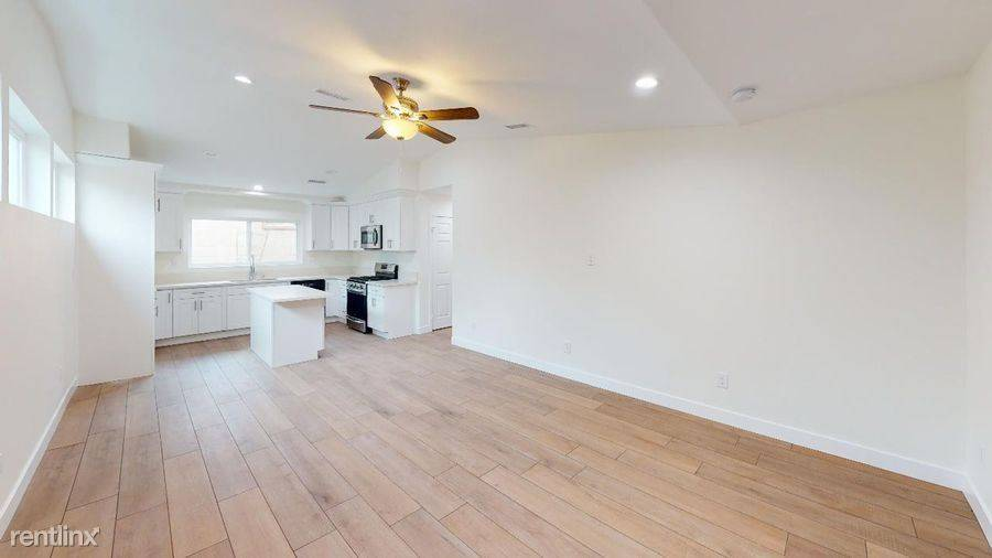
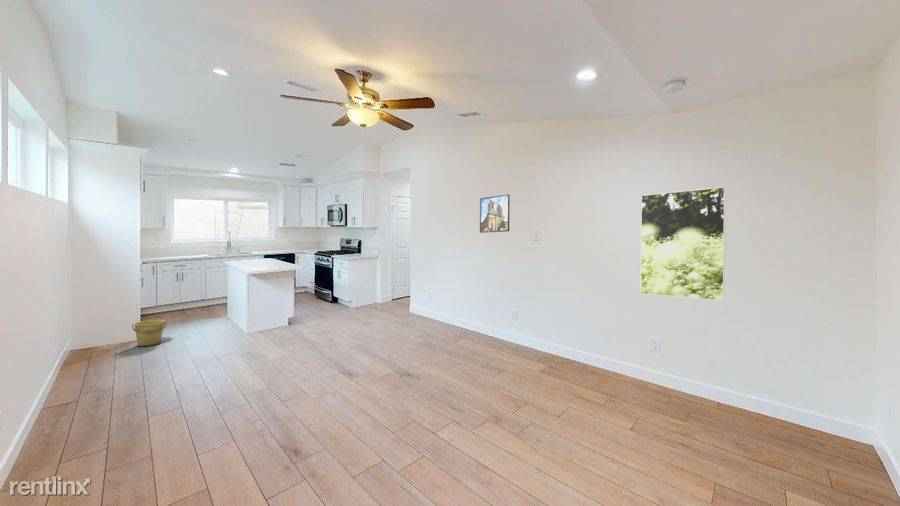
+ bucket [131,319,167,347]
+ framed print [479,193,511,234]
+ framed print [640,186,726,301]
